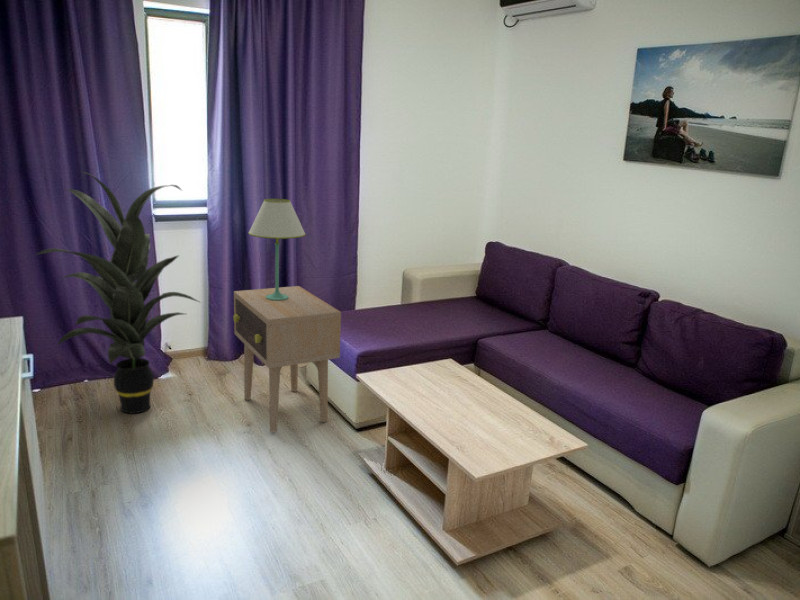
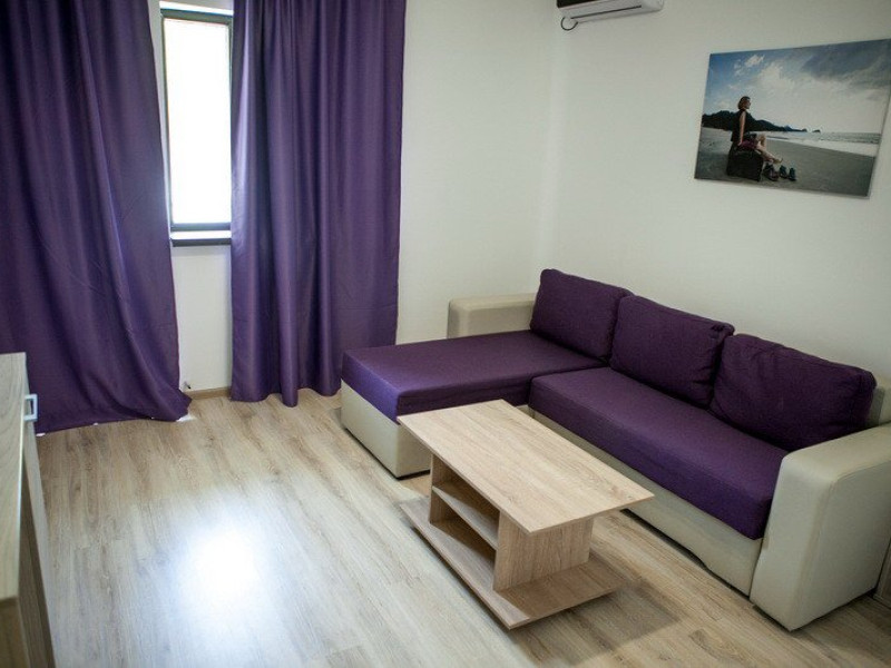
- side table [232,285,342,433]
- indoor plant [35,171,202,415]
- table lamp [247,198,306,300]
